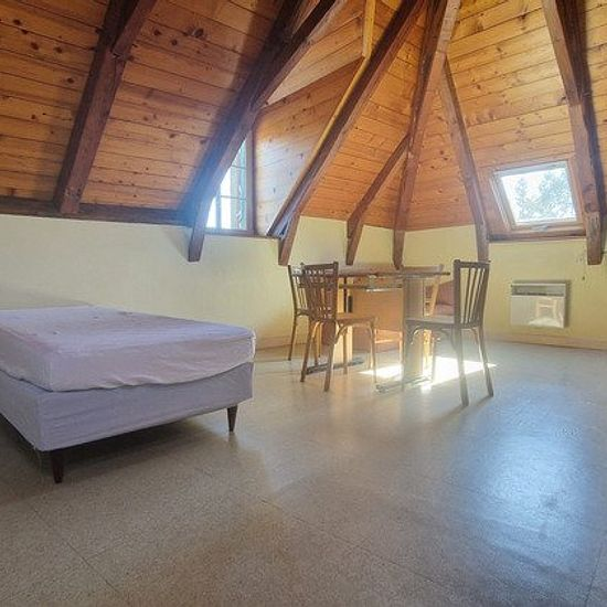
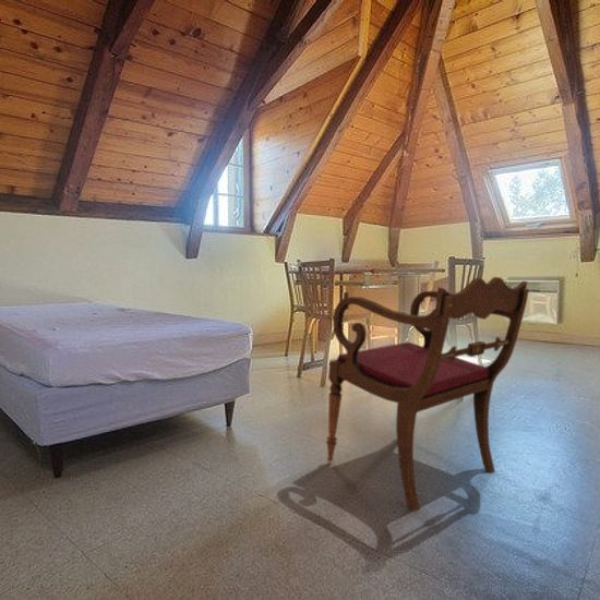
+ armchair [325,276,530,513]
